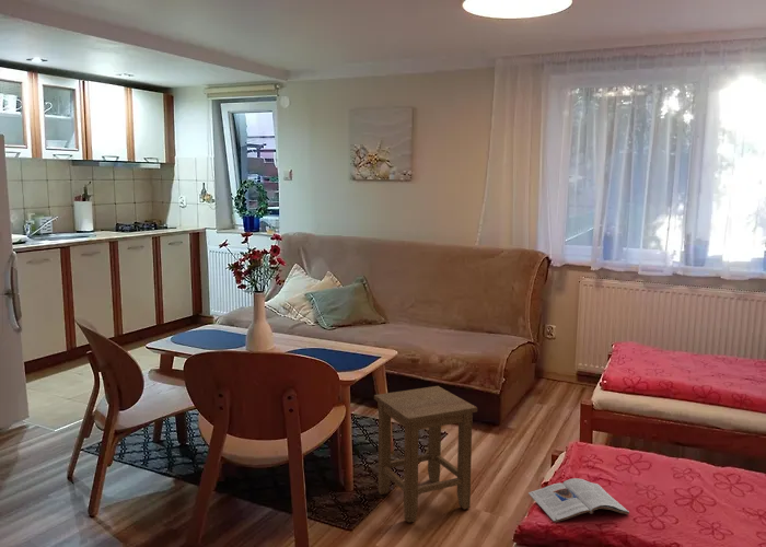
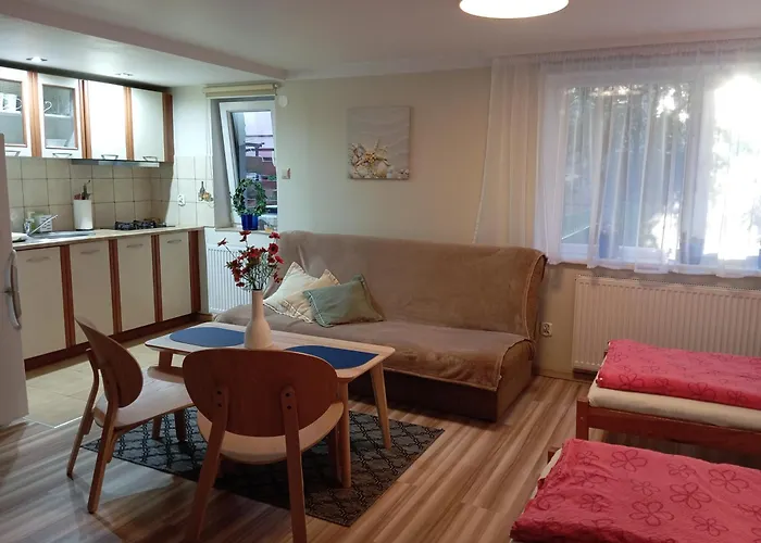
- stool [373,385,478,524]
- magazine [527,477,630,523]
